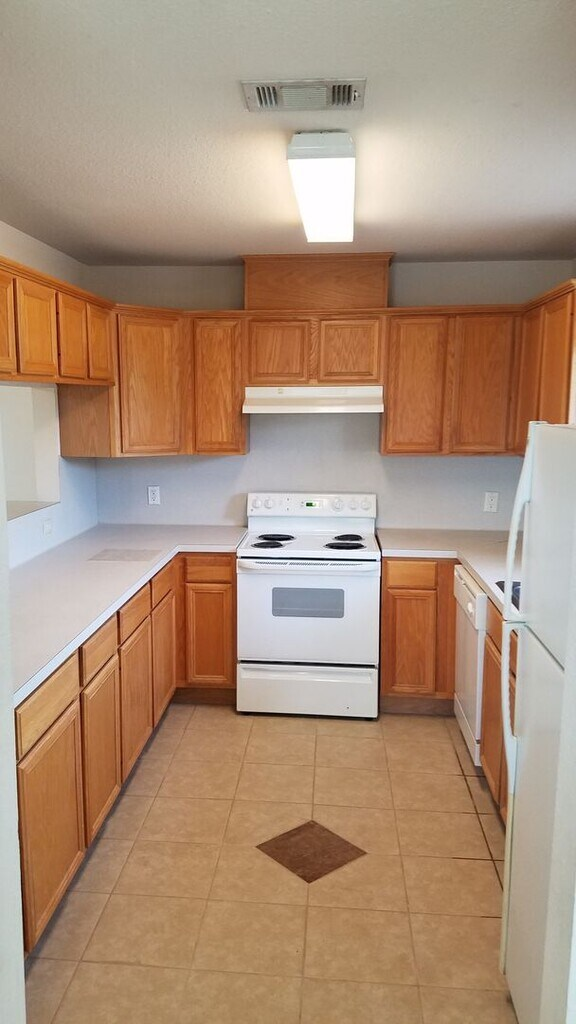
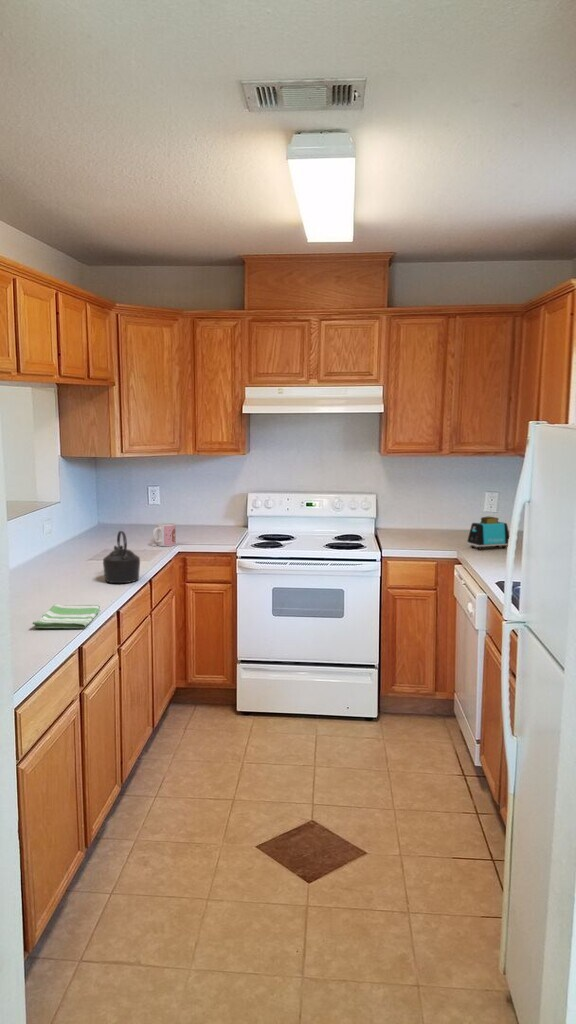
+ mug [152,522,177,547]
+ dish towel [31,604,101,629]
+ kettle [102,530,141,584]
+ toaster [466,516,510,551]
